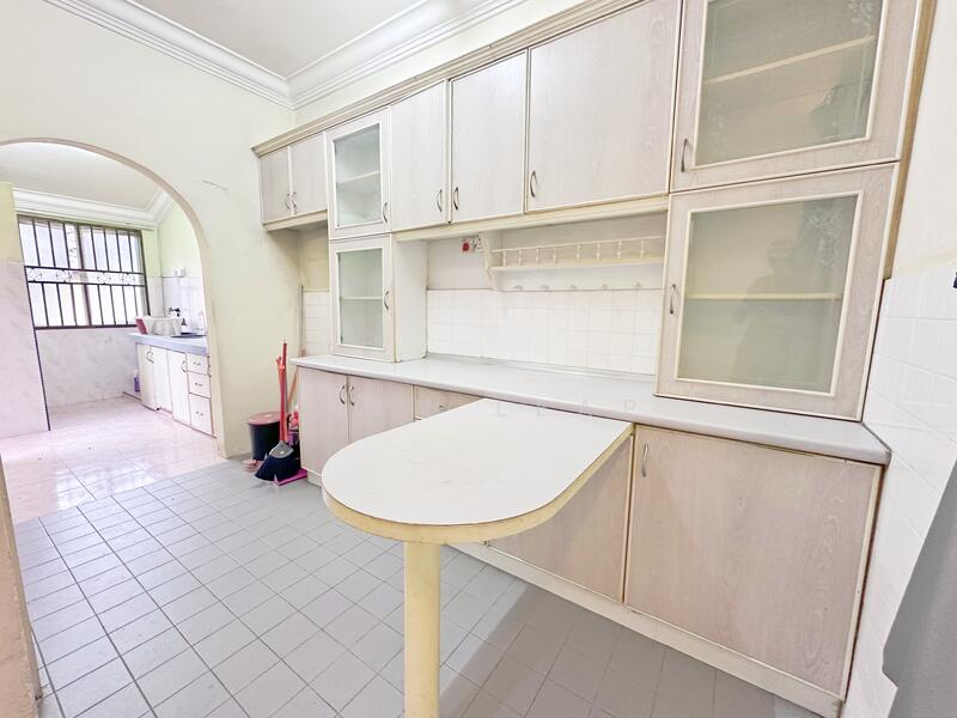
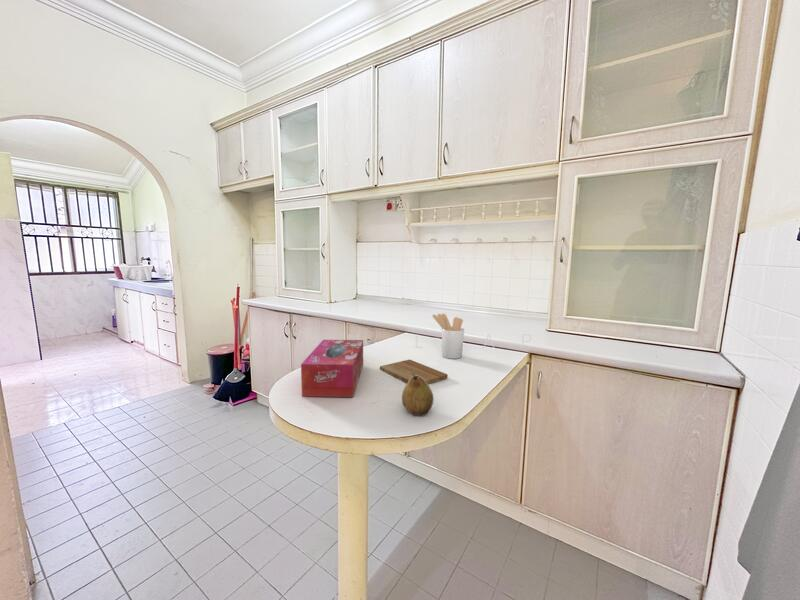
+ utensil holder [432,313,465,360]
+ tissue box [300,339,364,398]
+ fruit [401,372,435,417]
+ cutting board [379,359,449,385]
